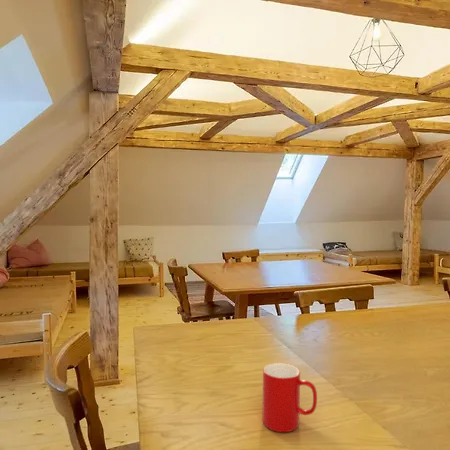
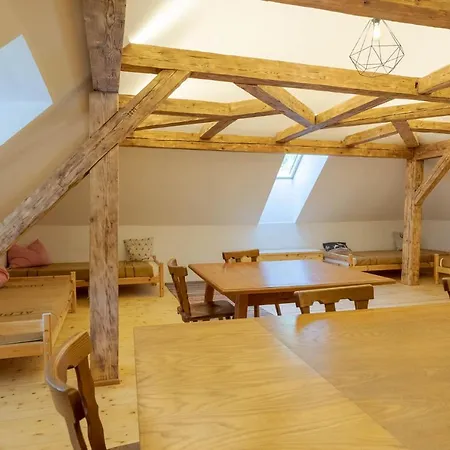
- cup [261,362,318,433]
